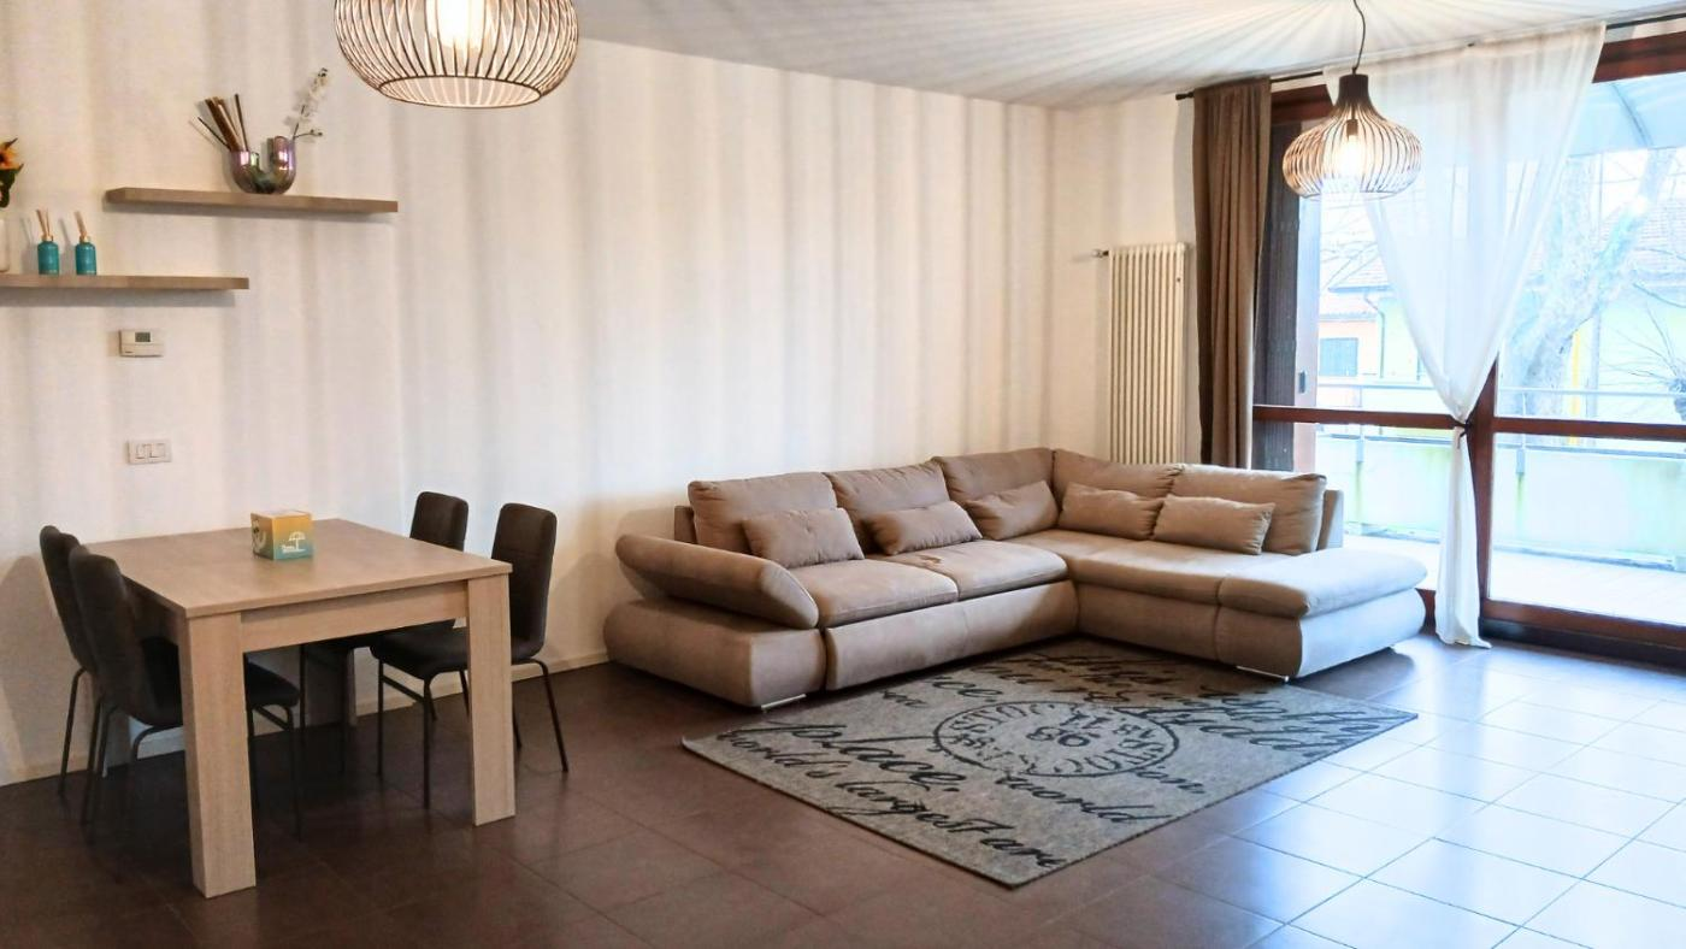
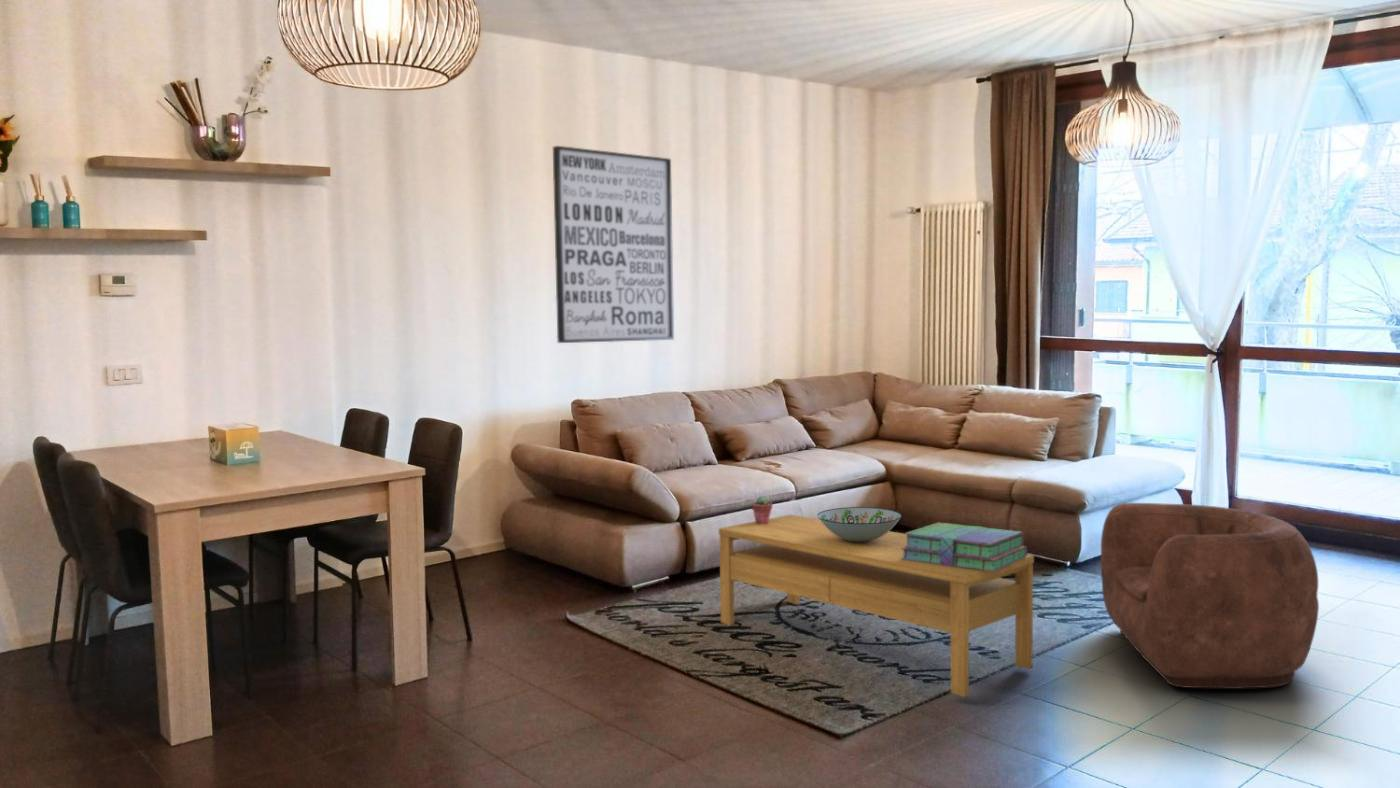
+ coffee table [718,514,1035,698]
+ potted succulent [750,494,773,524]
+ decorative bowl [817,506,902,543]
+ armchair [1100,502,1320,690]
+ wall art [552,145,675,344]
+ stack of books [901,522,1028,572]
